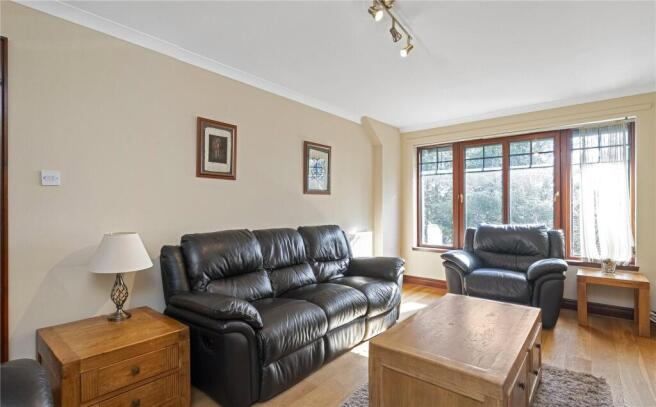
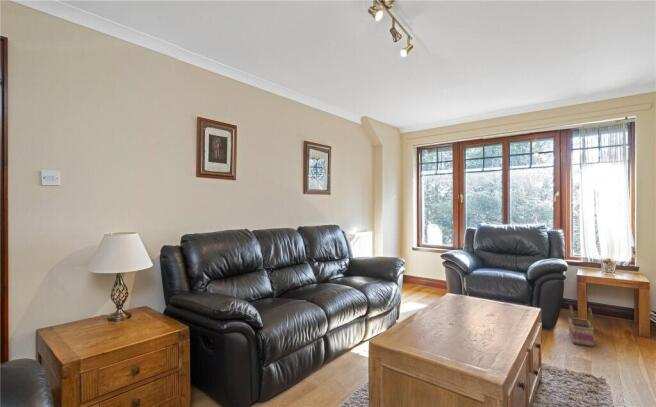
+ basket [568,304,595,348]
